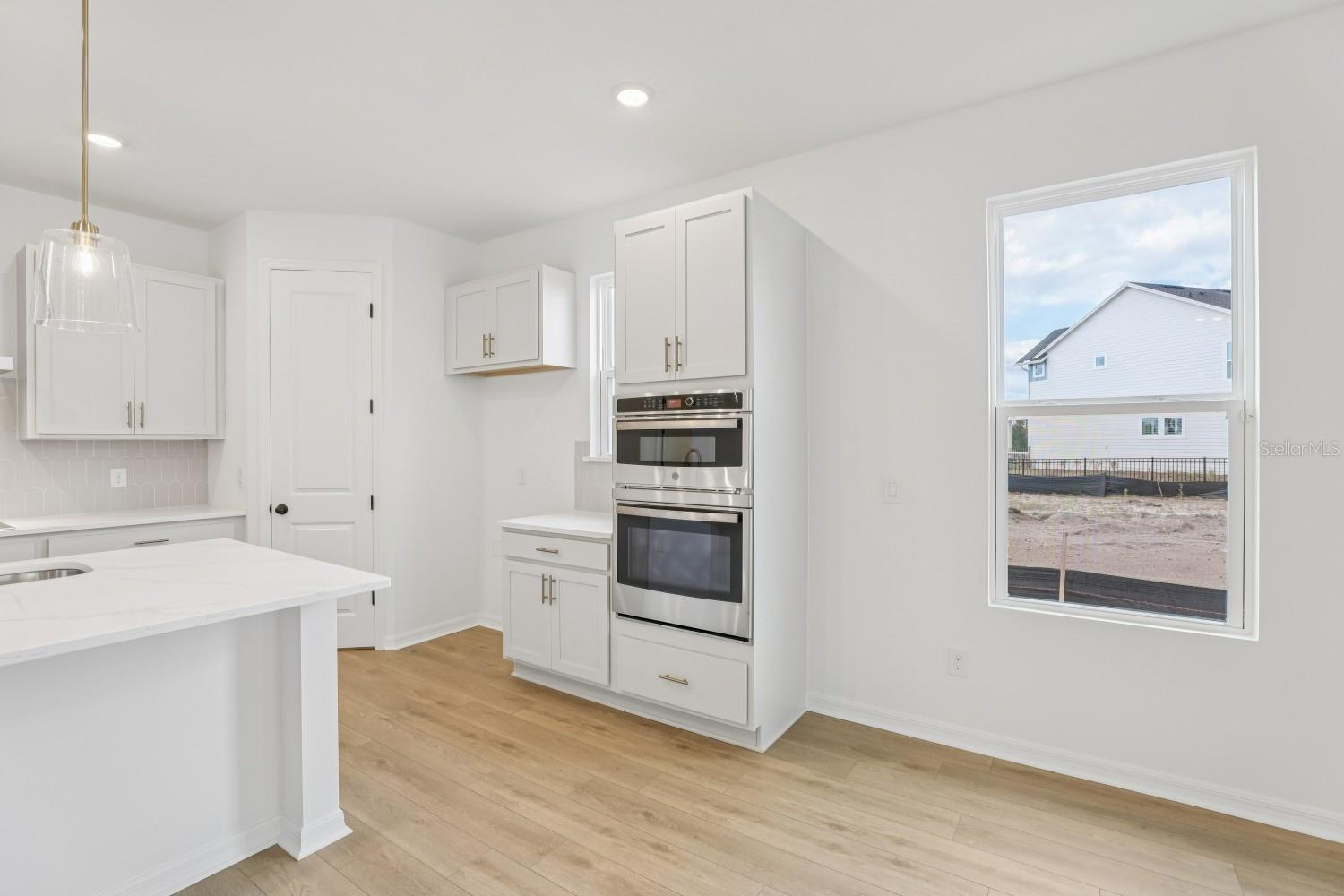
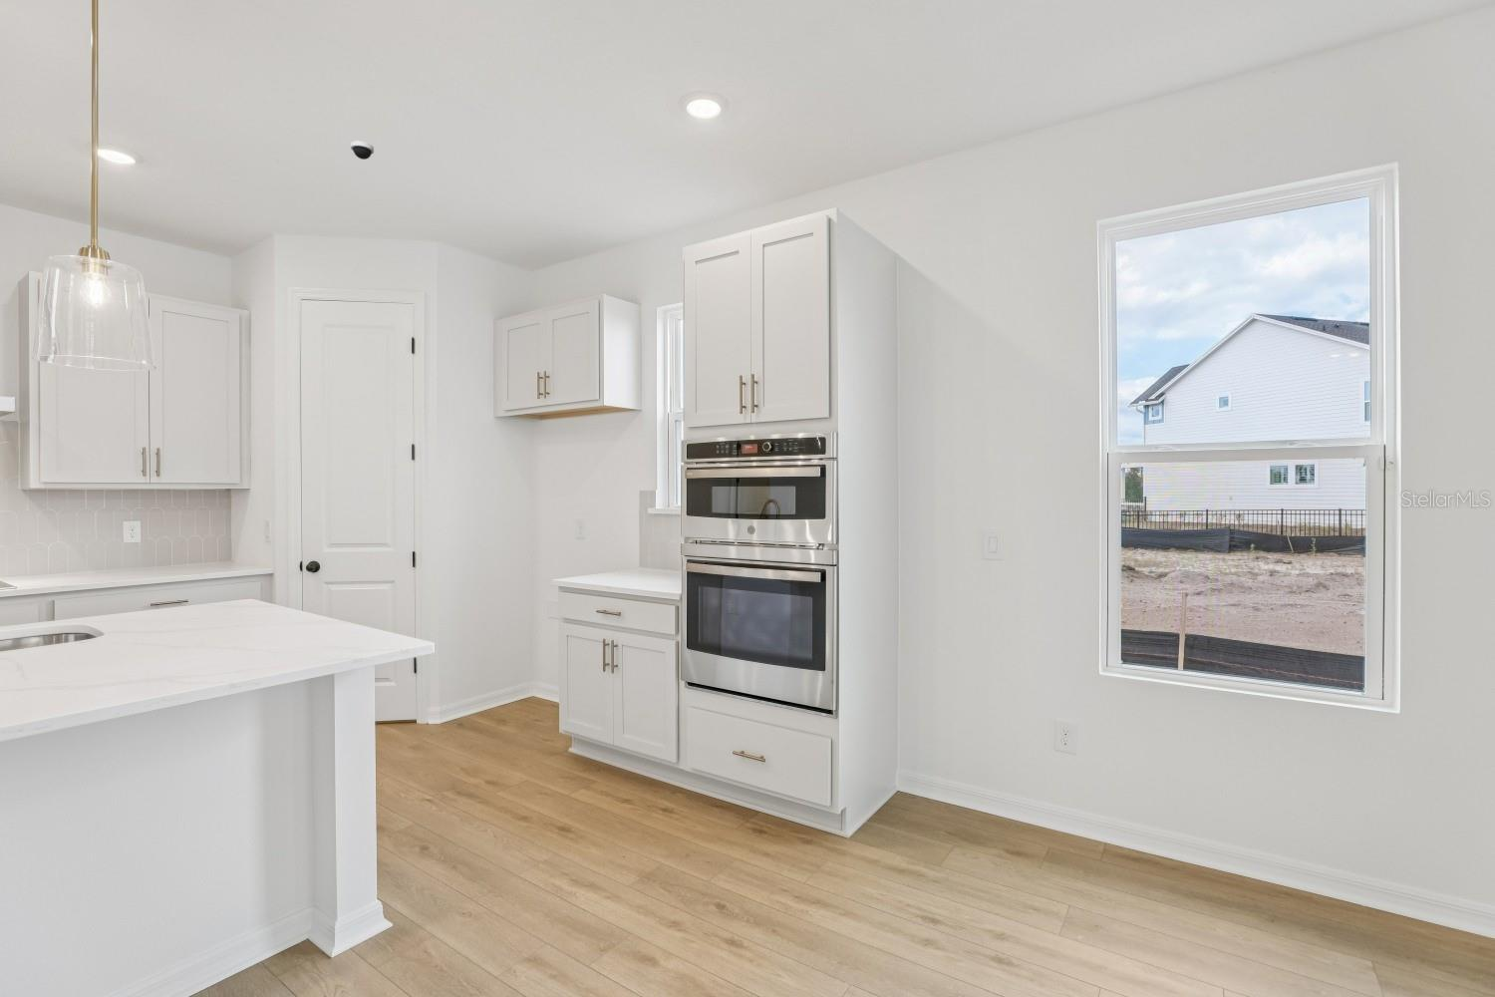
+ dome security camera [349,140,375,160]
